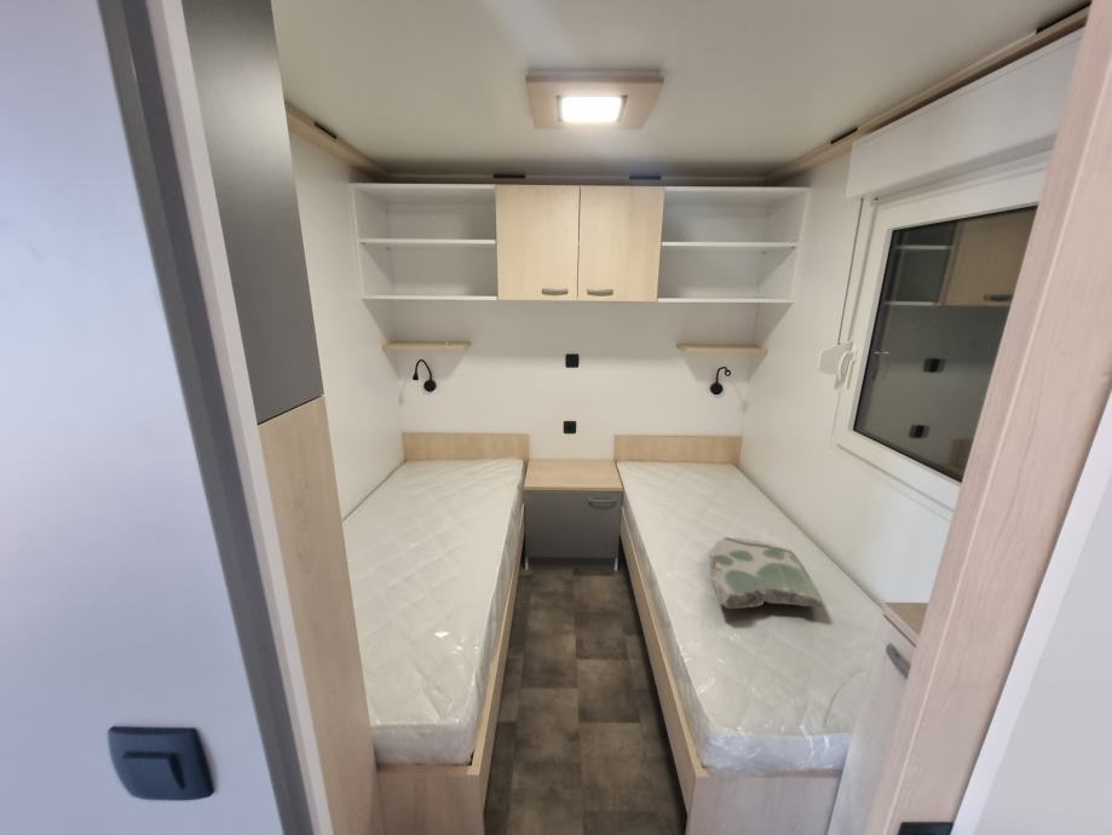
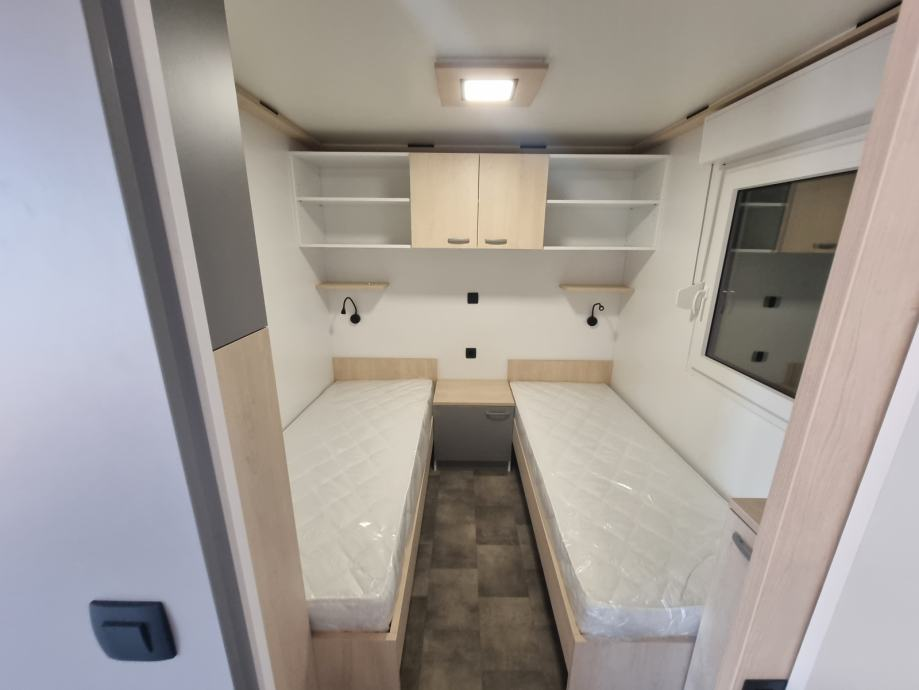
- cushion [708,536,824,610]
